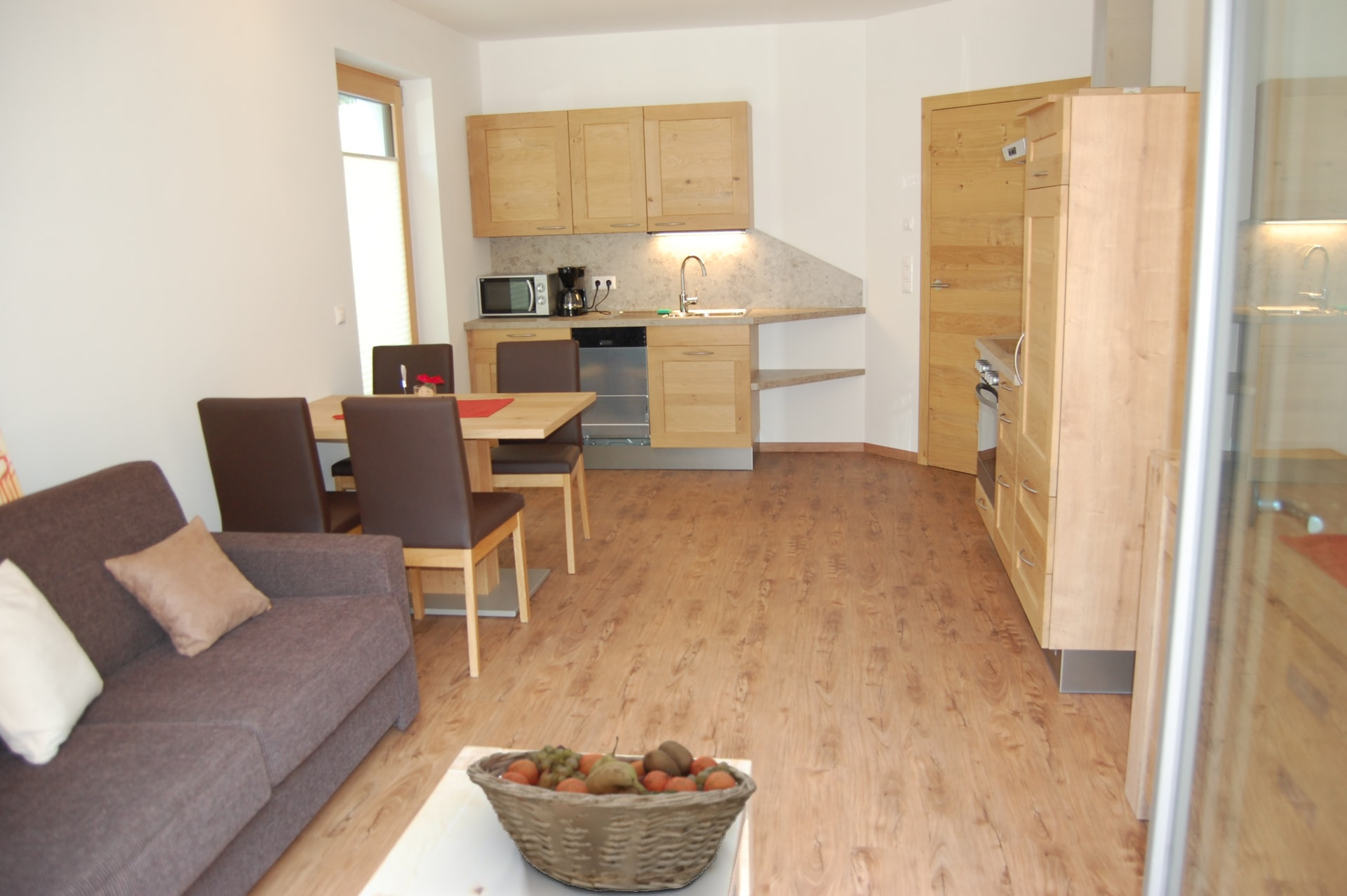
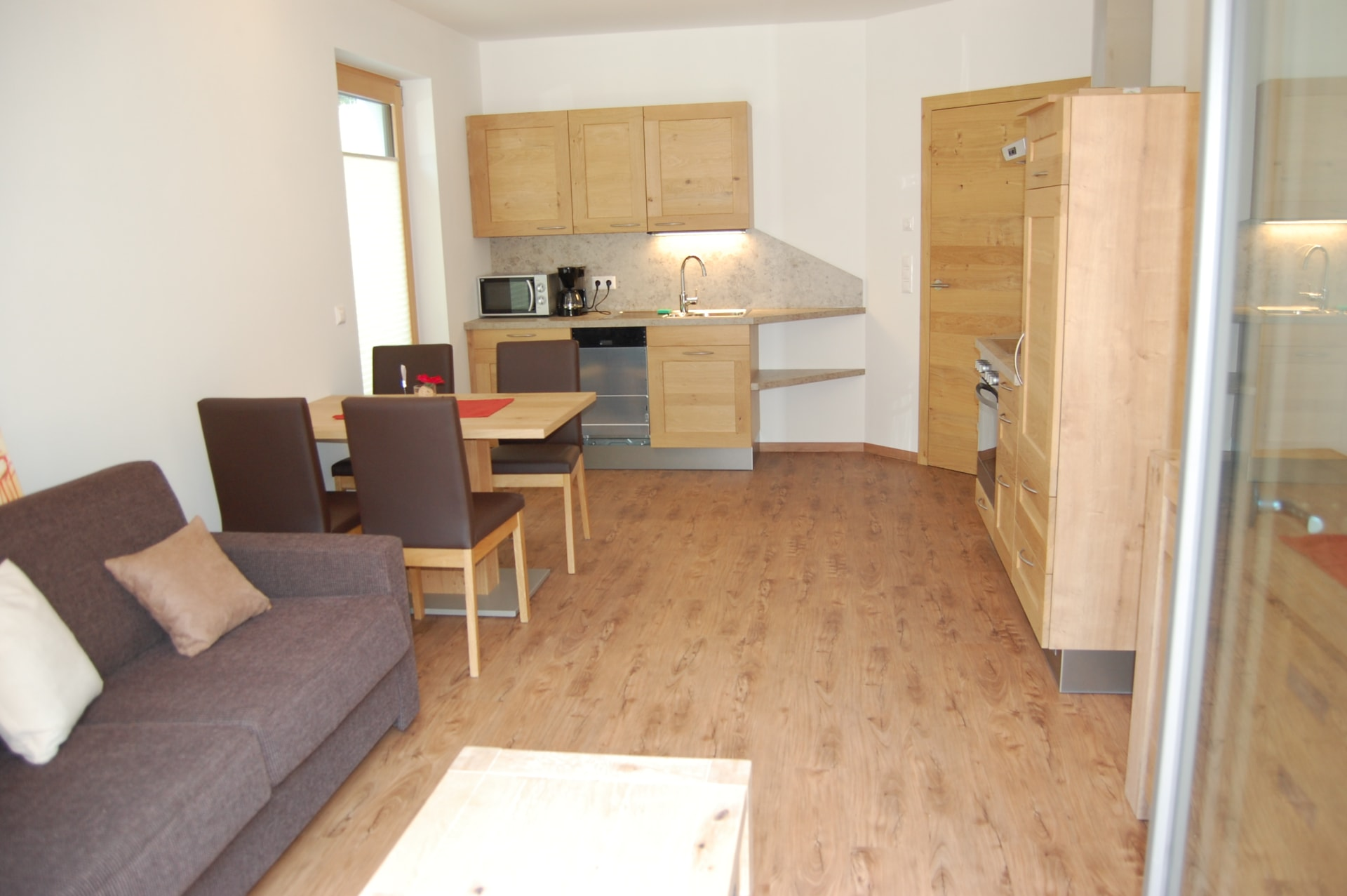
- fruit basket [465,735,758,893]
